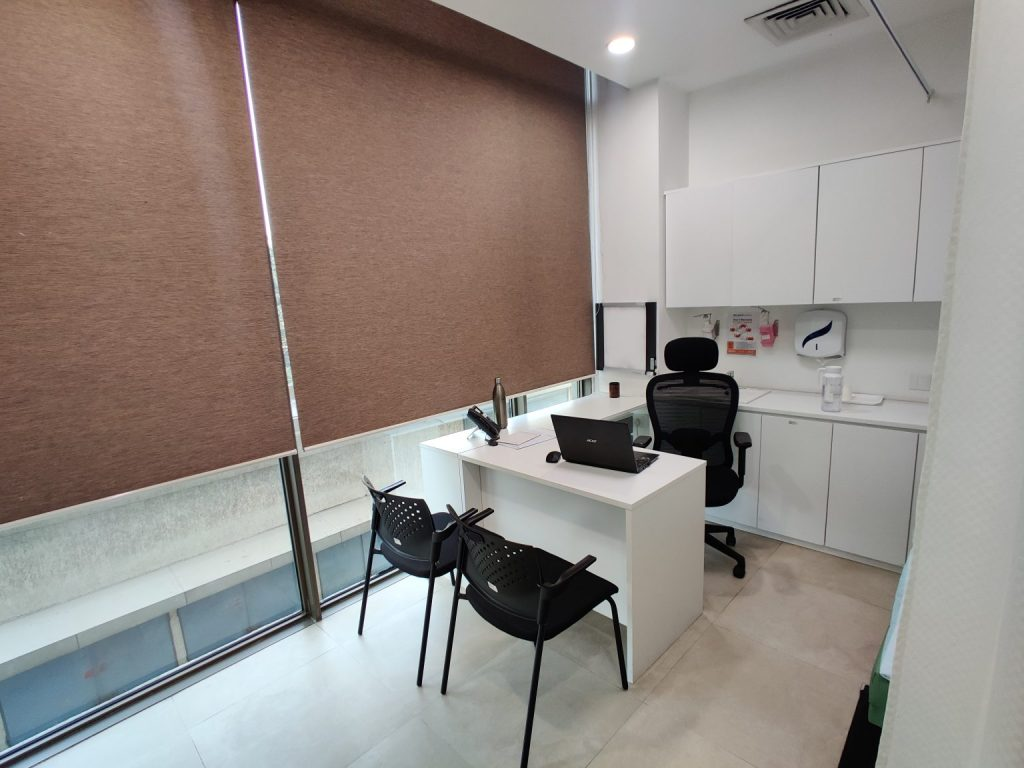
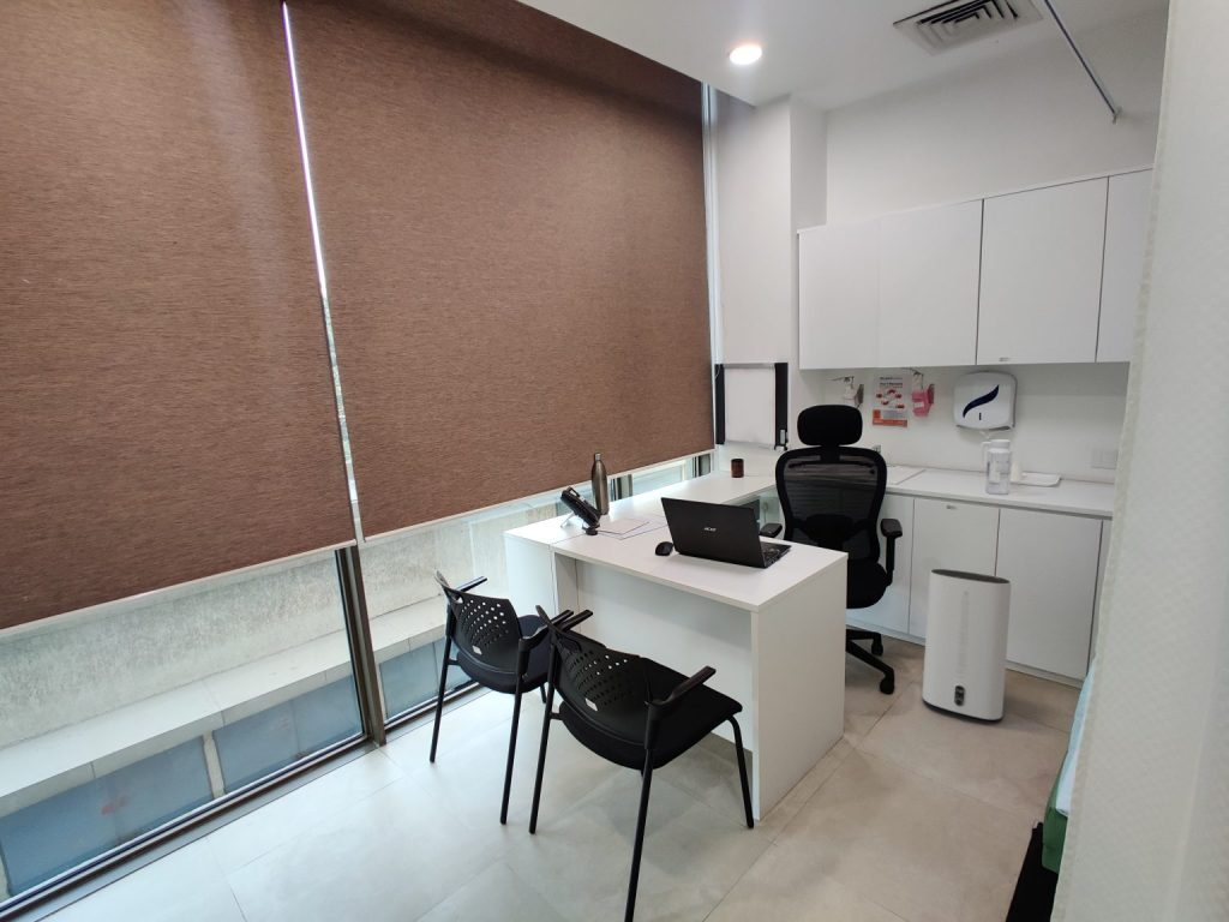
+ air purifier [921,568,1013,720]
